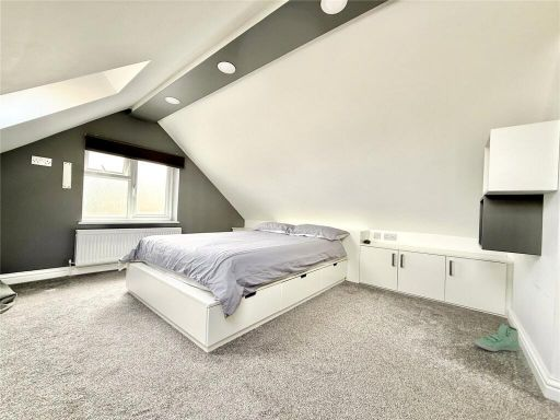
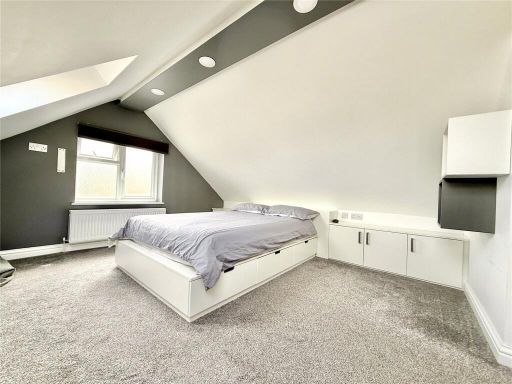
- sneaker [474,323,520,352]
